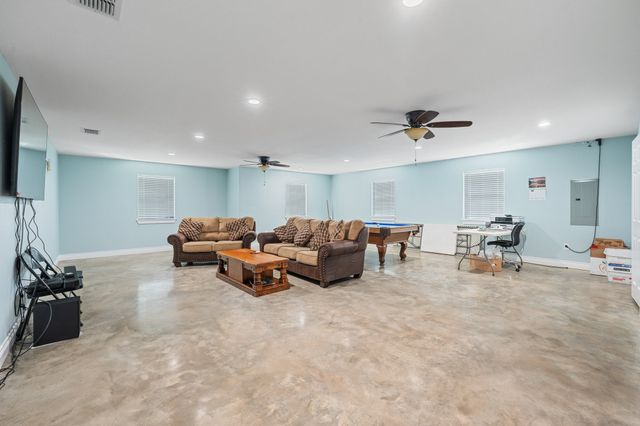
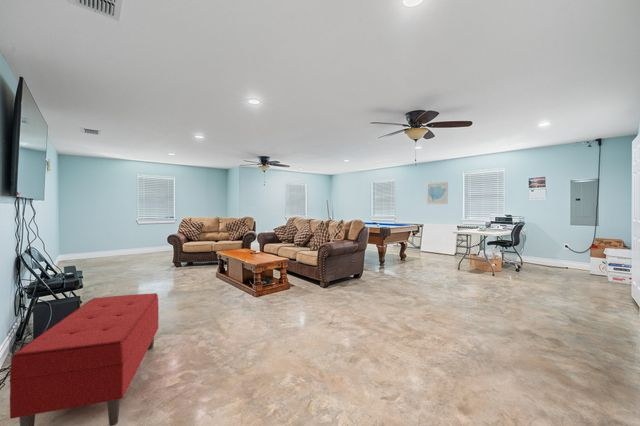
+ bench [8,292,160,426]
+ wall art [426,181,449,205]
